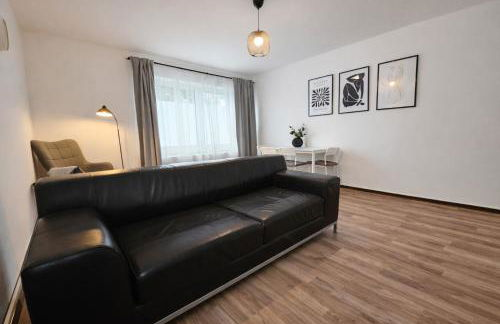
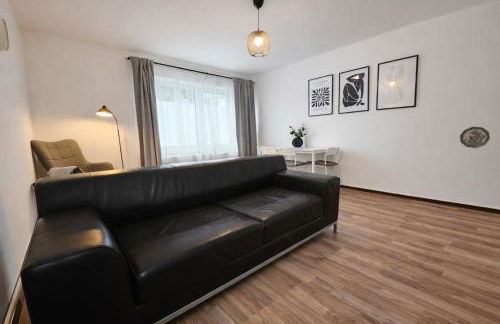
+ decorative plate [459,126,491,149]
